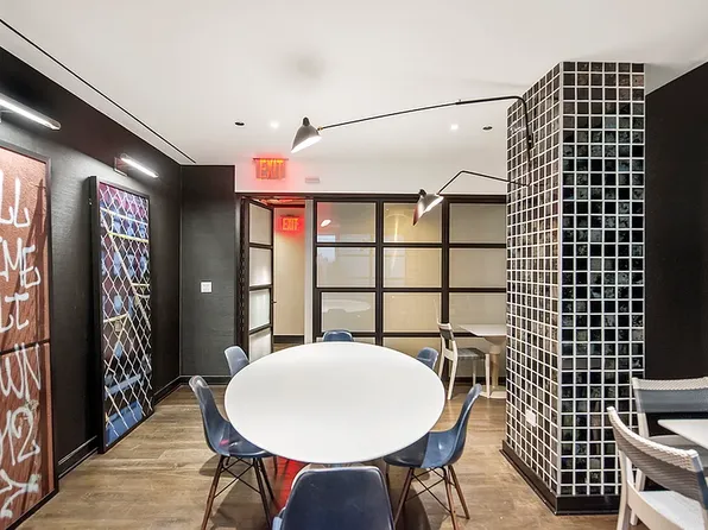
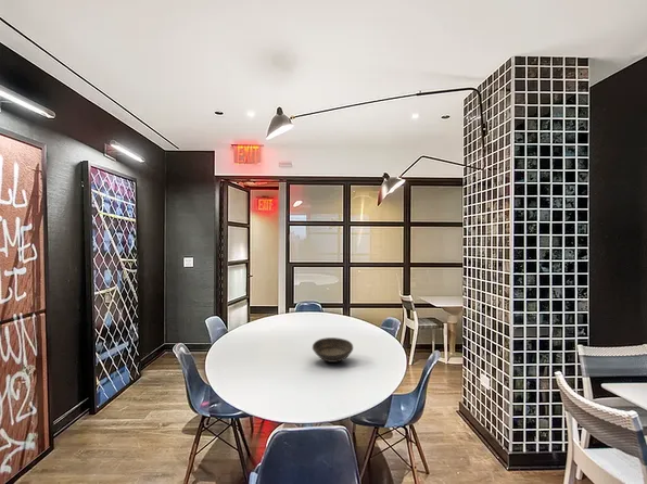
+ bowl [312,336,354,364]
